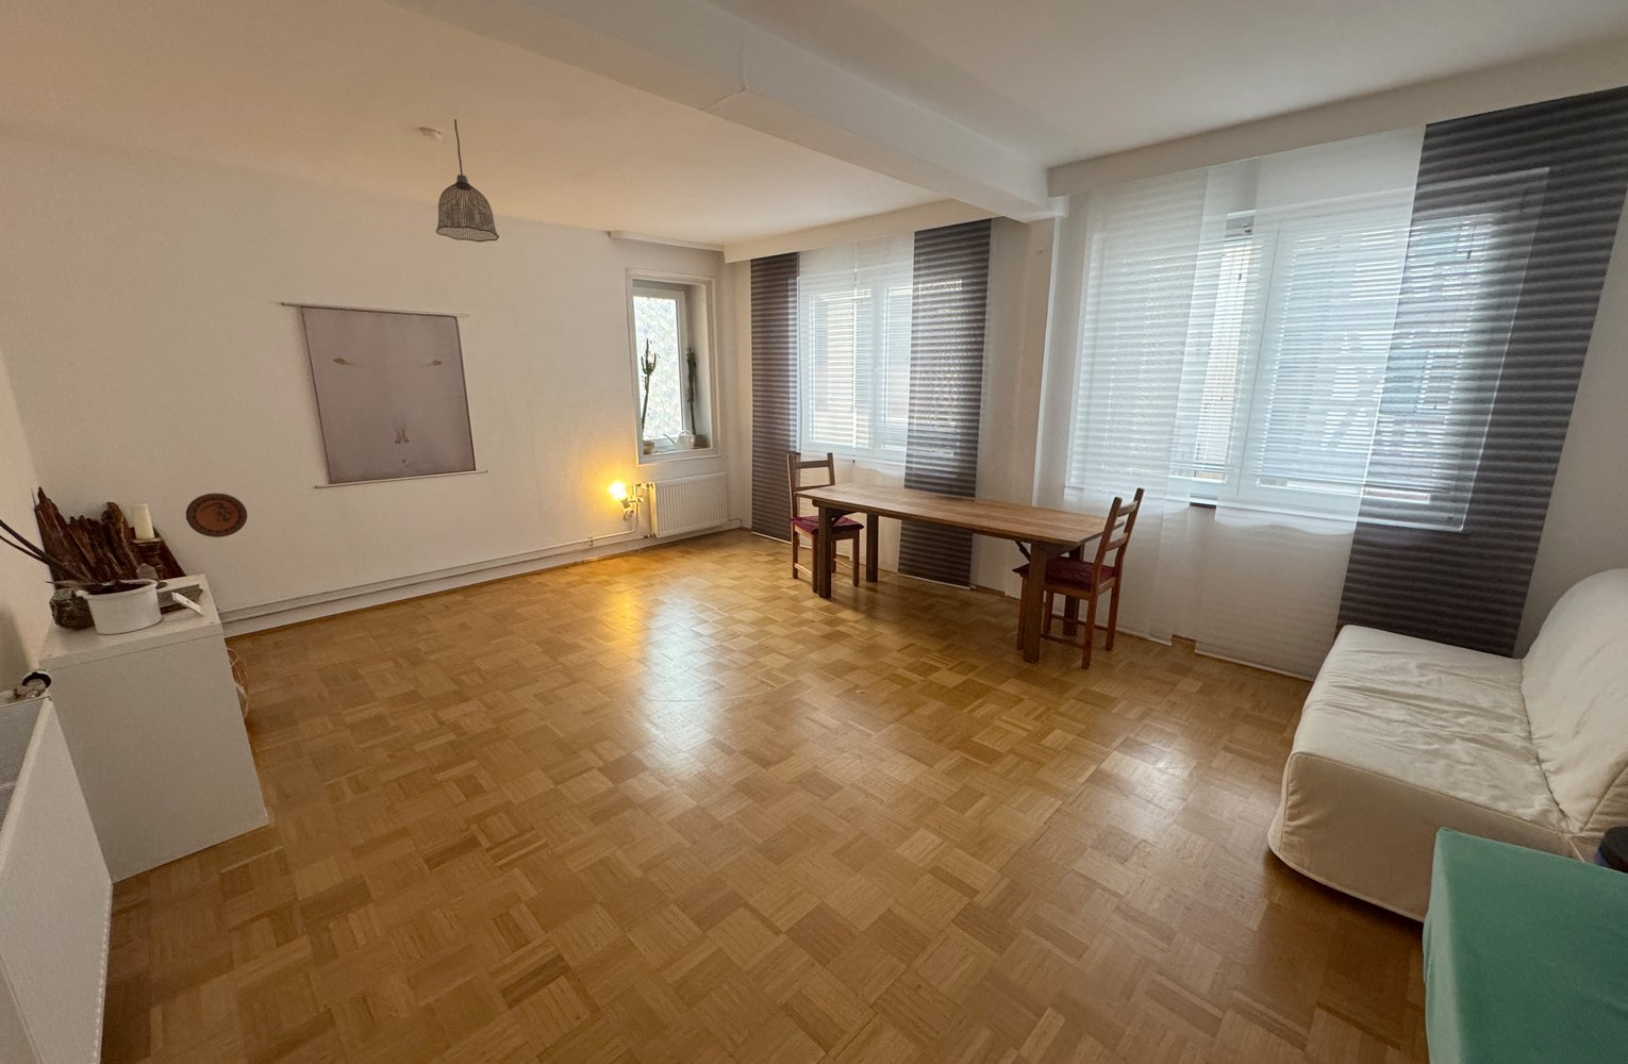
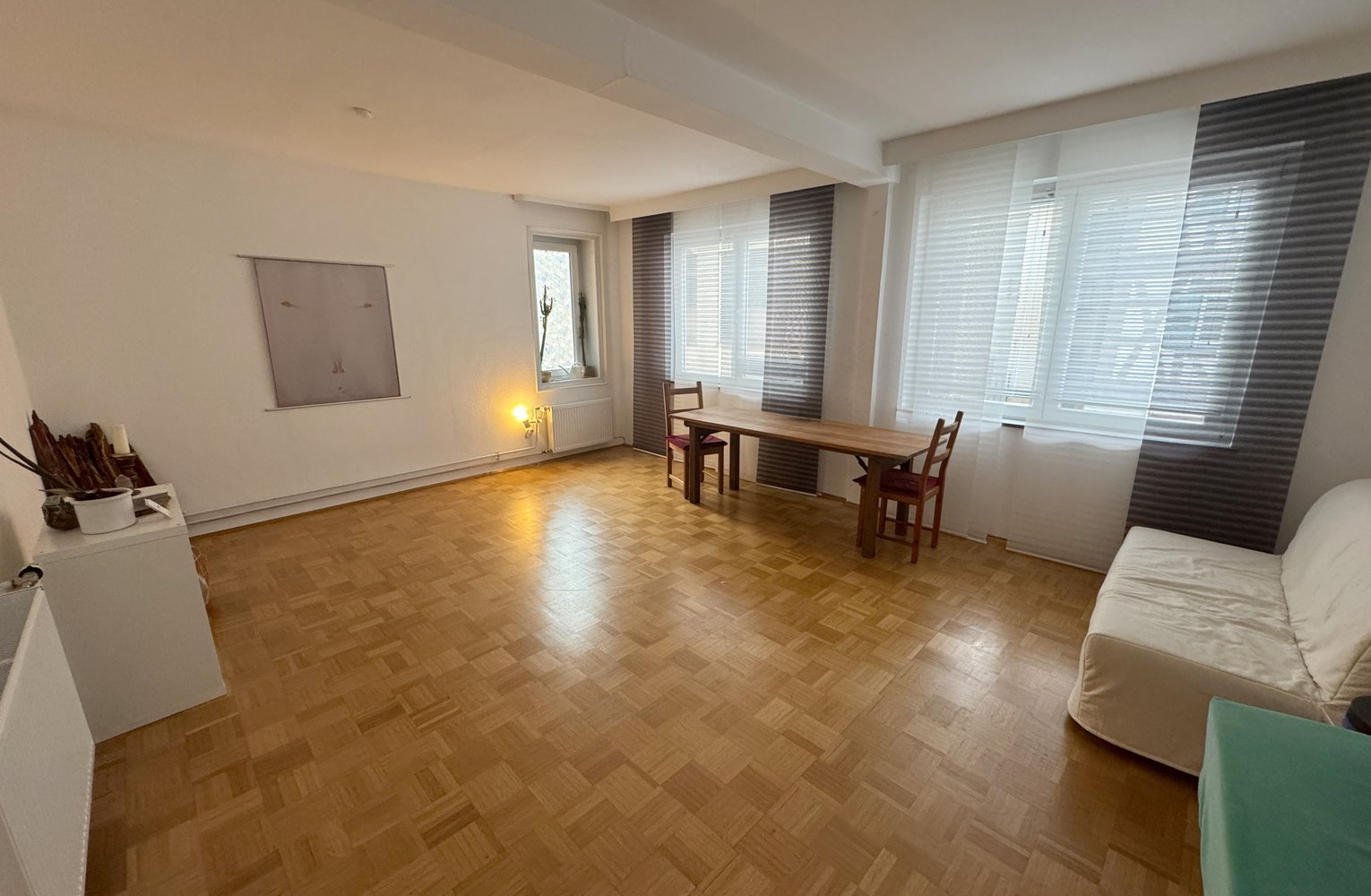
- decorative plate [185,493,248,538]
- pendant lamp [435,118,500,242]
